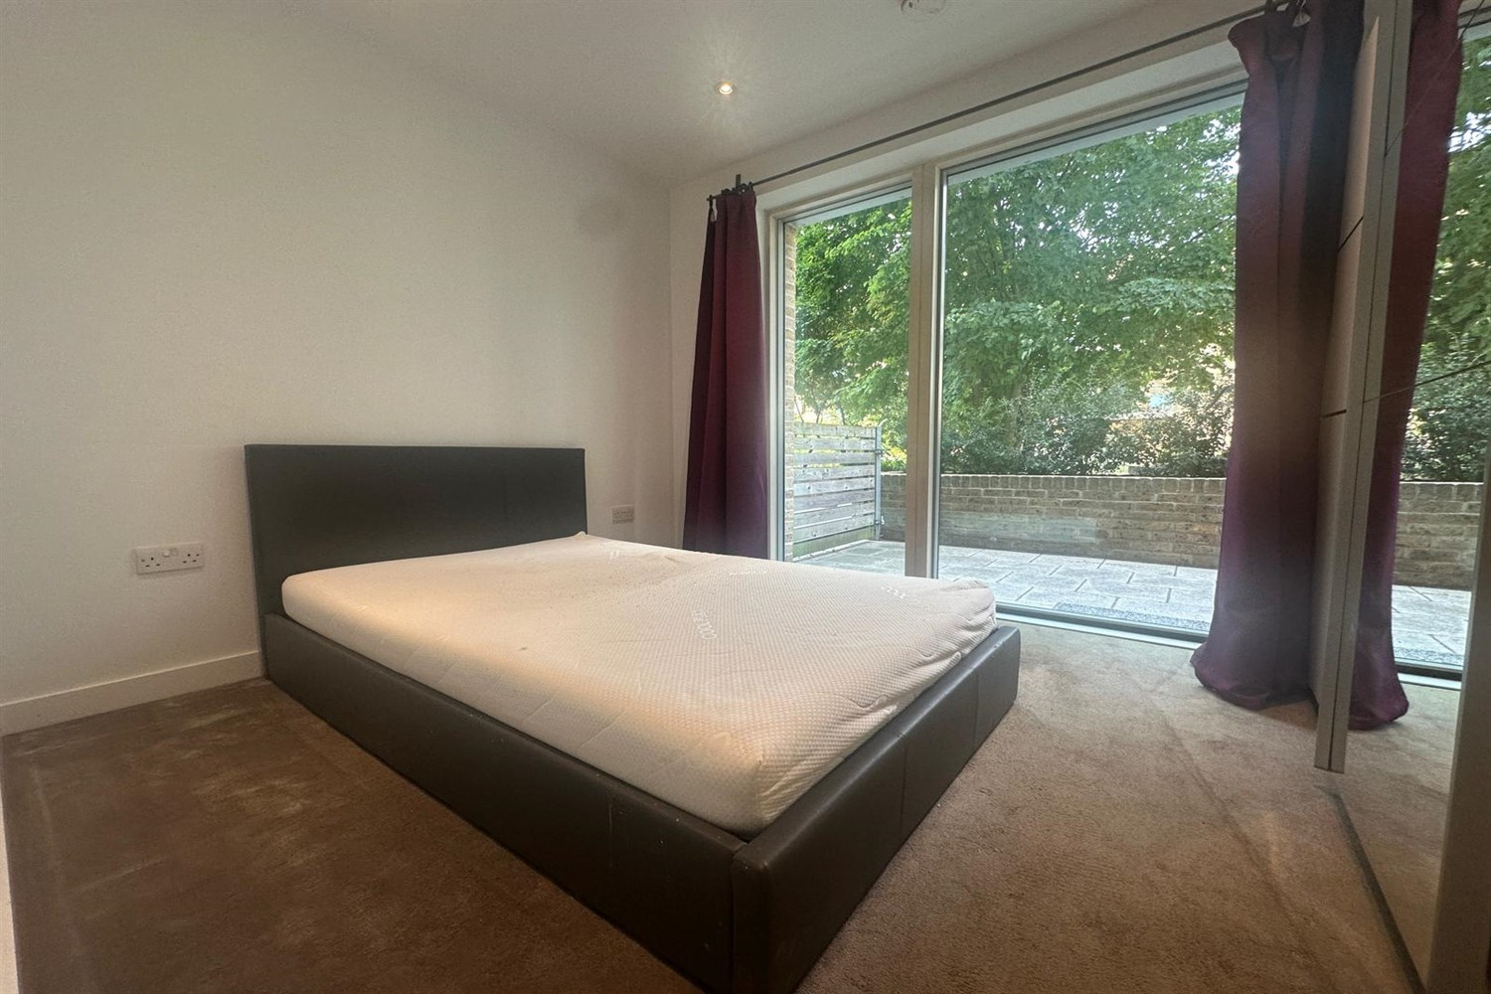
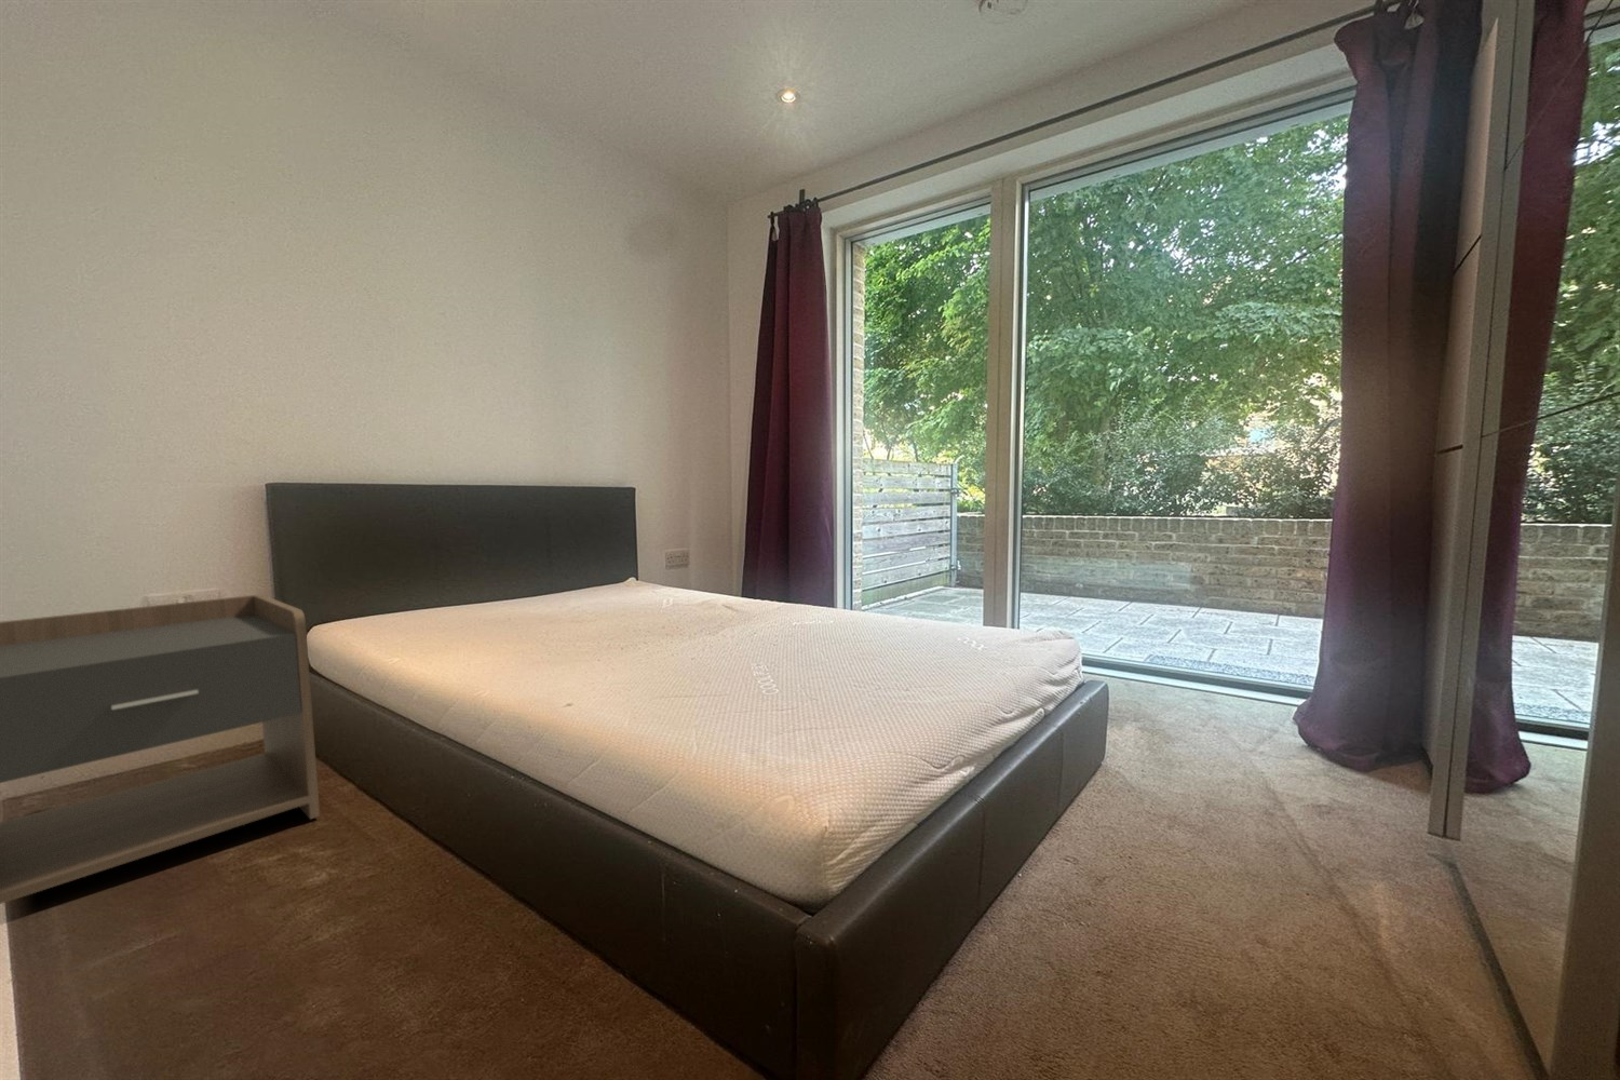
+ nightstand [0,593,321,905]
